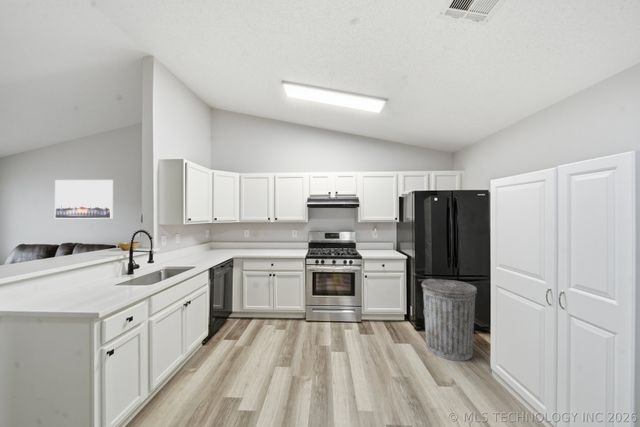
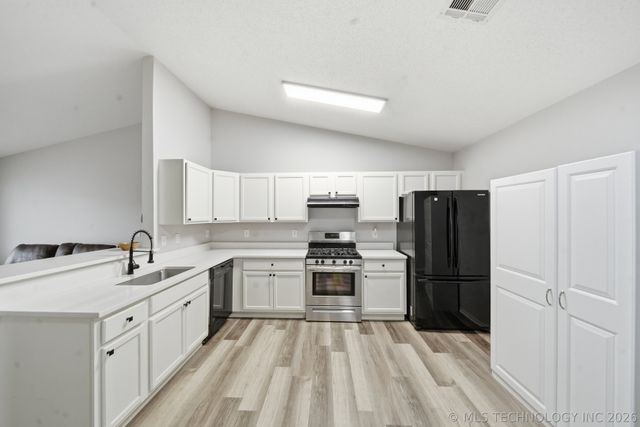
- trash can [421,278,478,362]
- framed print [54,179,114,220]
